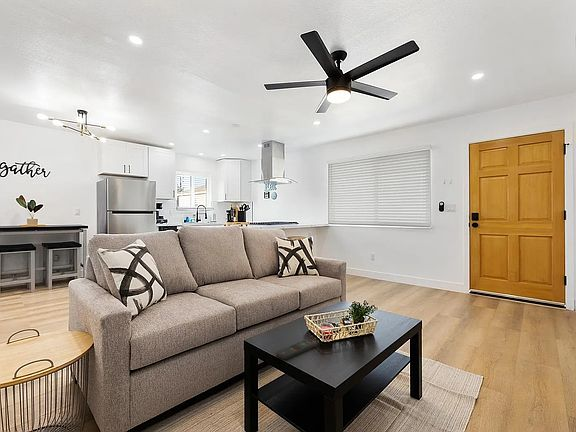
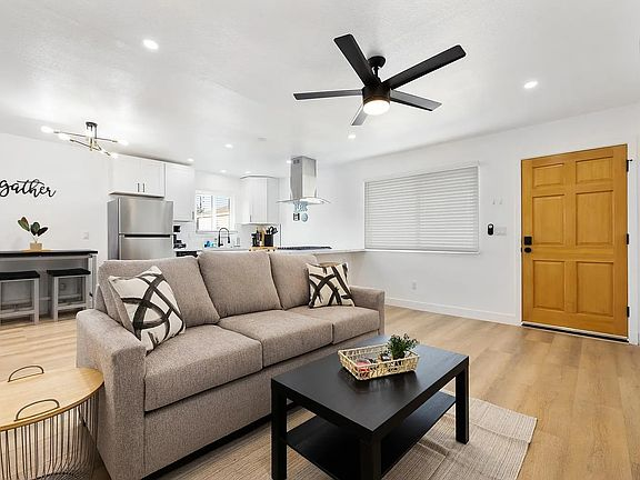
- remote control [276,338,318,360]
